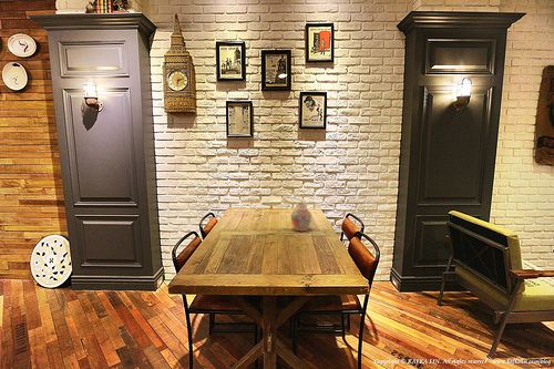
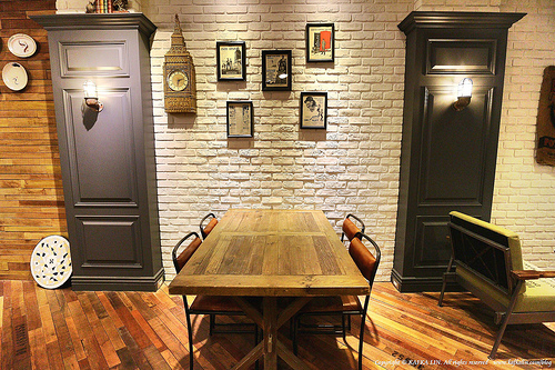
- vase [290,202,312,232]
